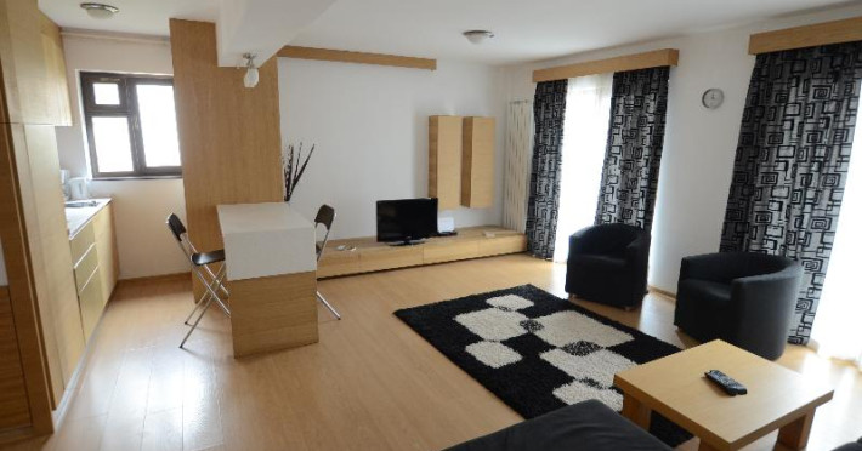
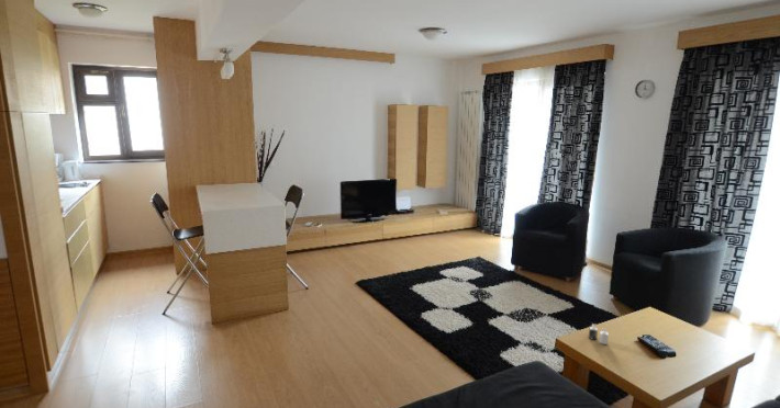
+ candle [588,322,610,345]
